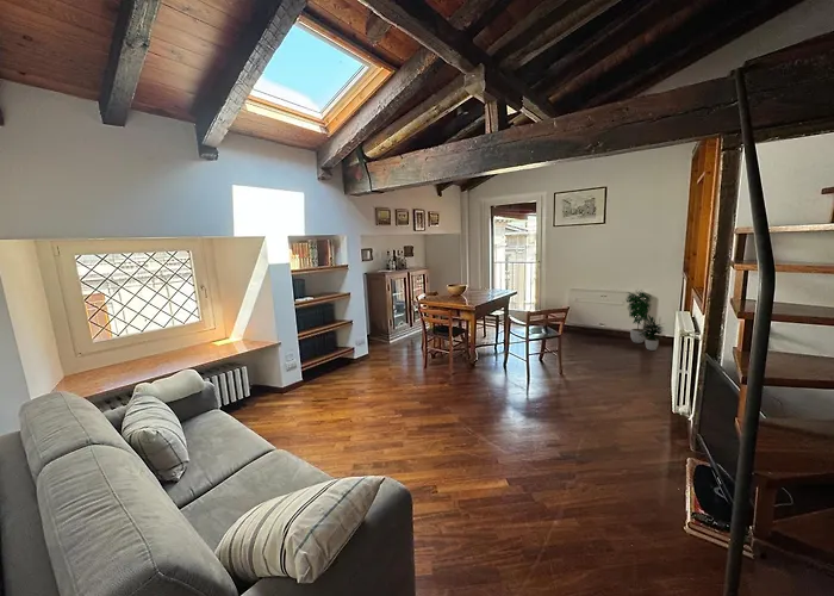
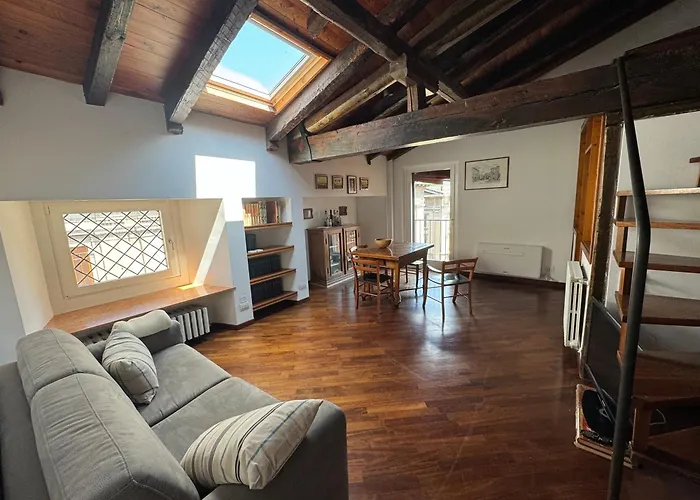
- potted plant [626,288,666,352]
